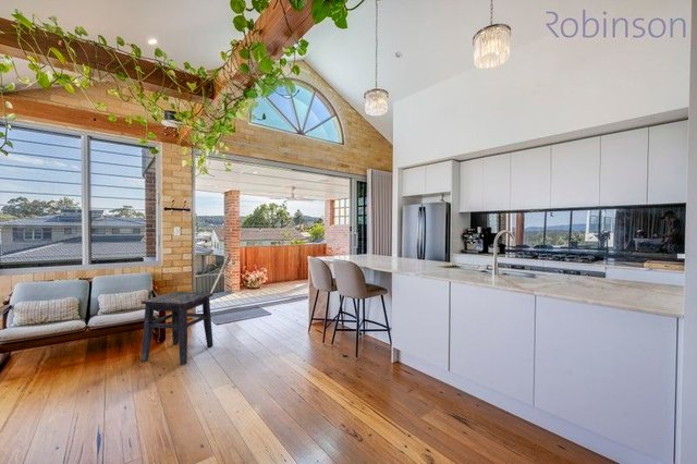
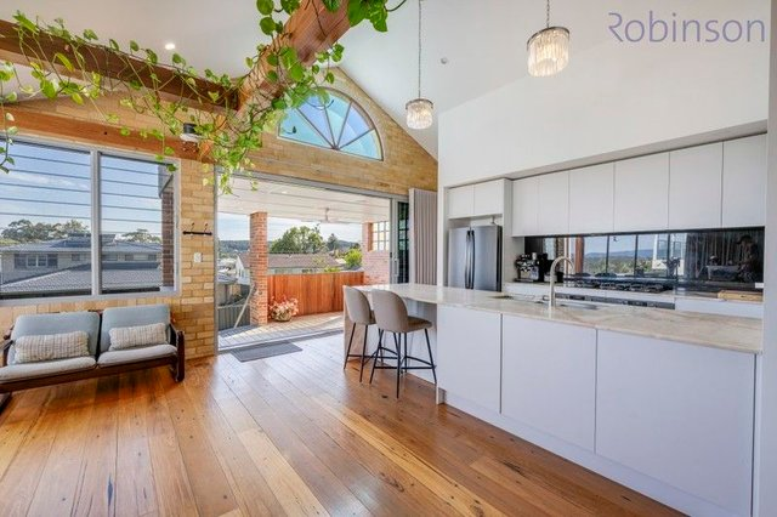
- side table [140,291,215,366]
